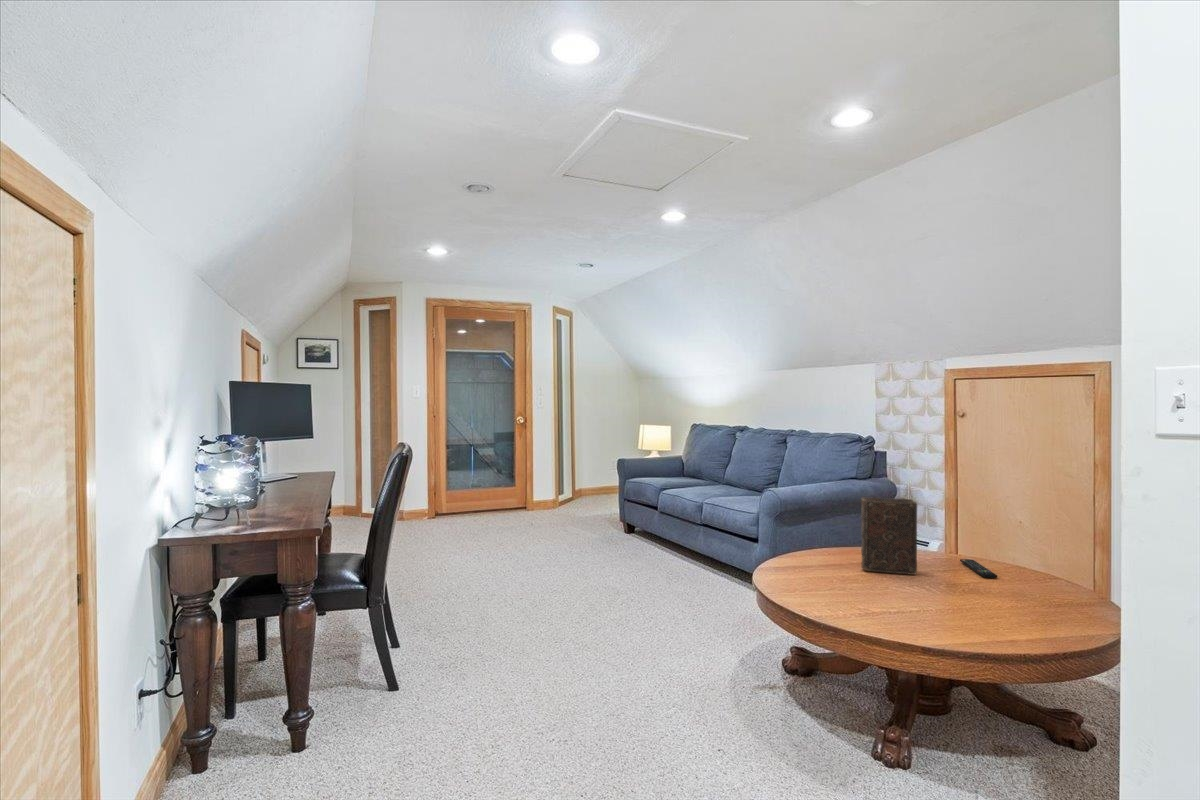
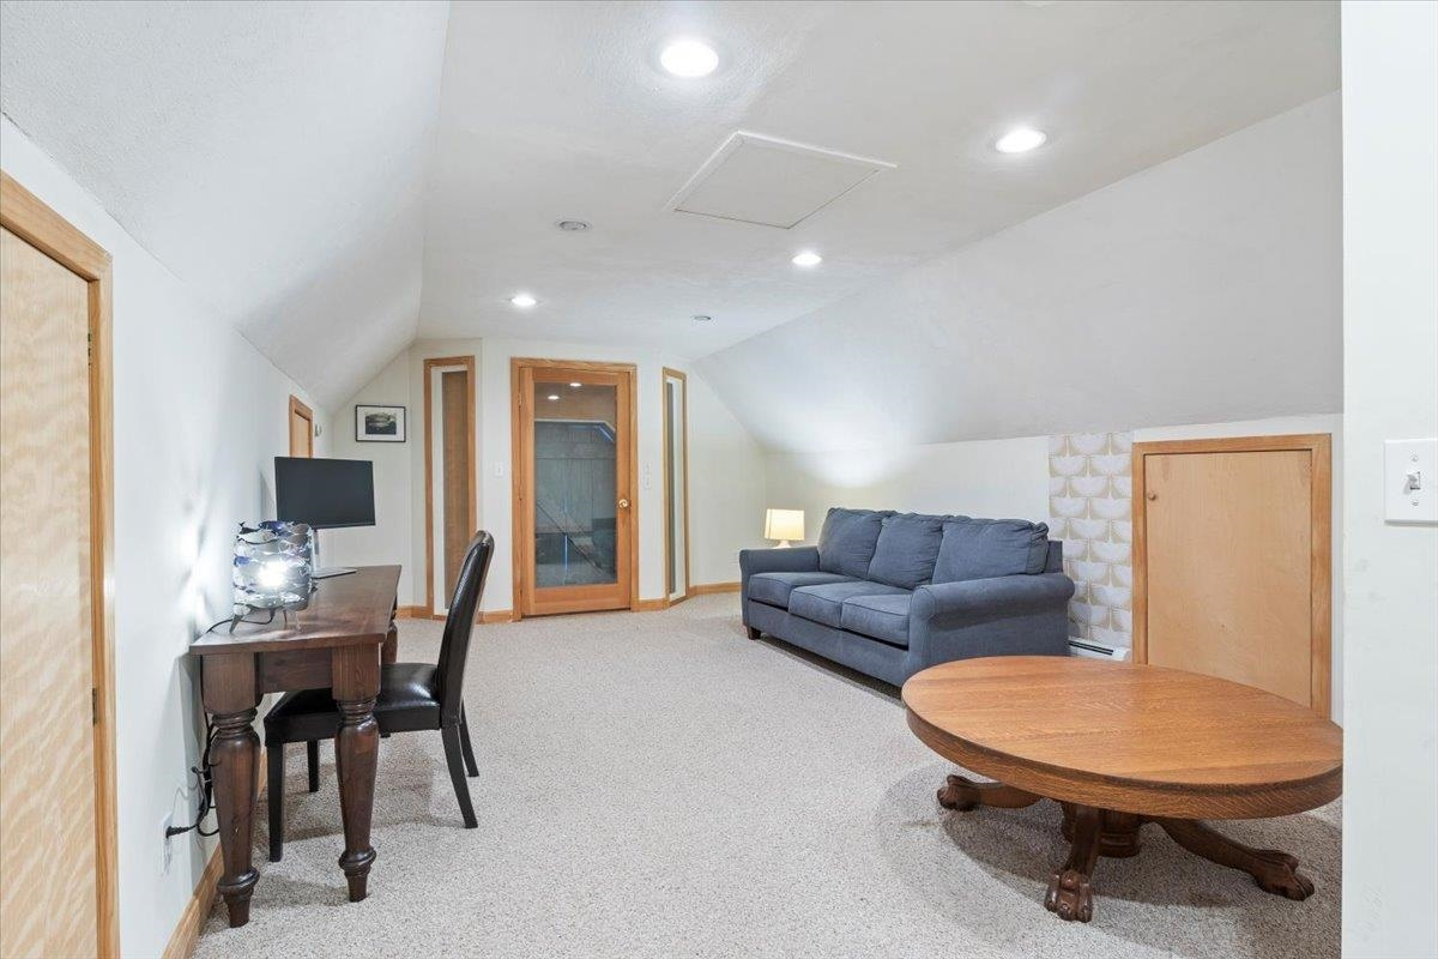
- book [860,496,918,576]
- remote control [959,558,998,580]
